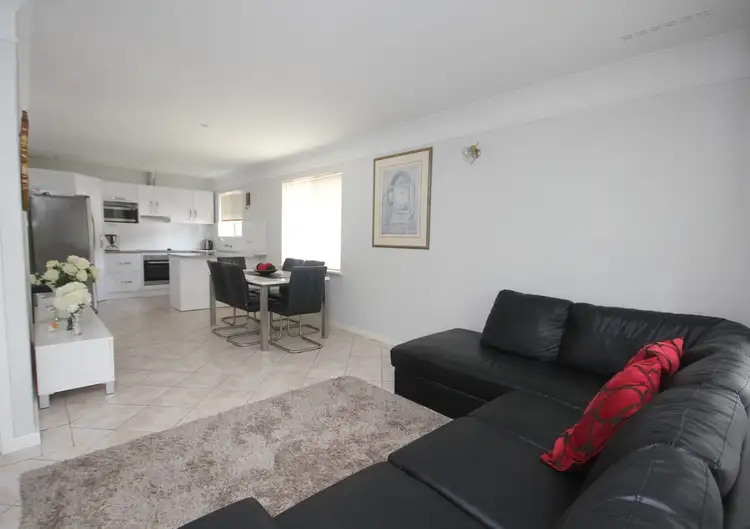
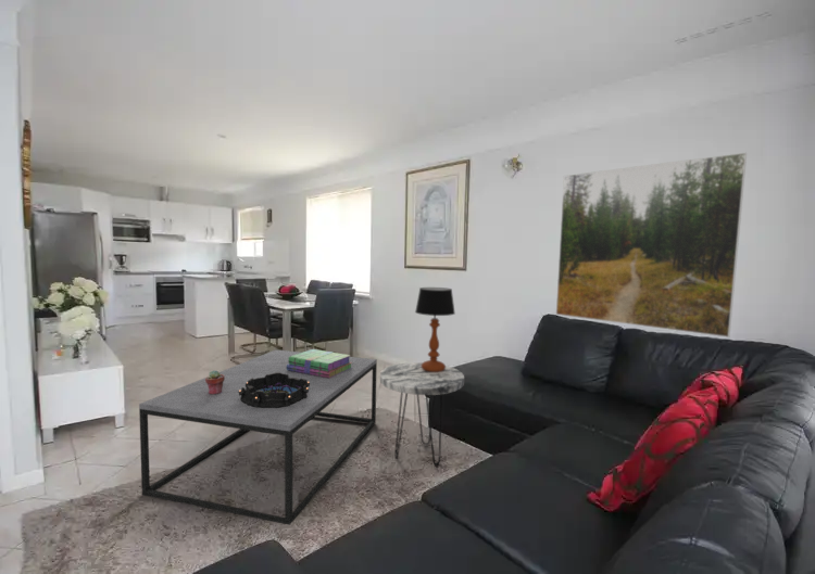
+ stack of books [287,348,352,378]
+ decorative bowl [238,372,310,408]
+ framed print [555,152,748,339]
+ table lamp [414,286,456,372]
+ side table [379,361,465,467]
+ potted succulent [205,369,225,394]
+ coffee table [138,348,378,526]
